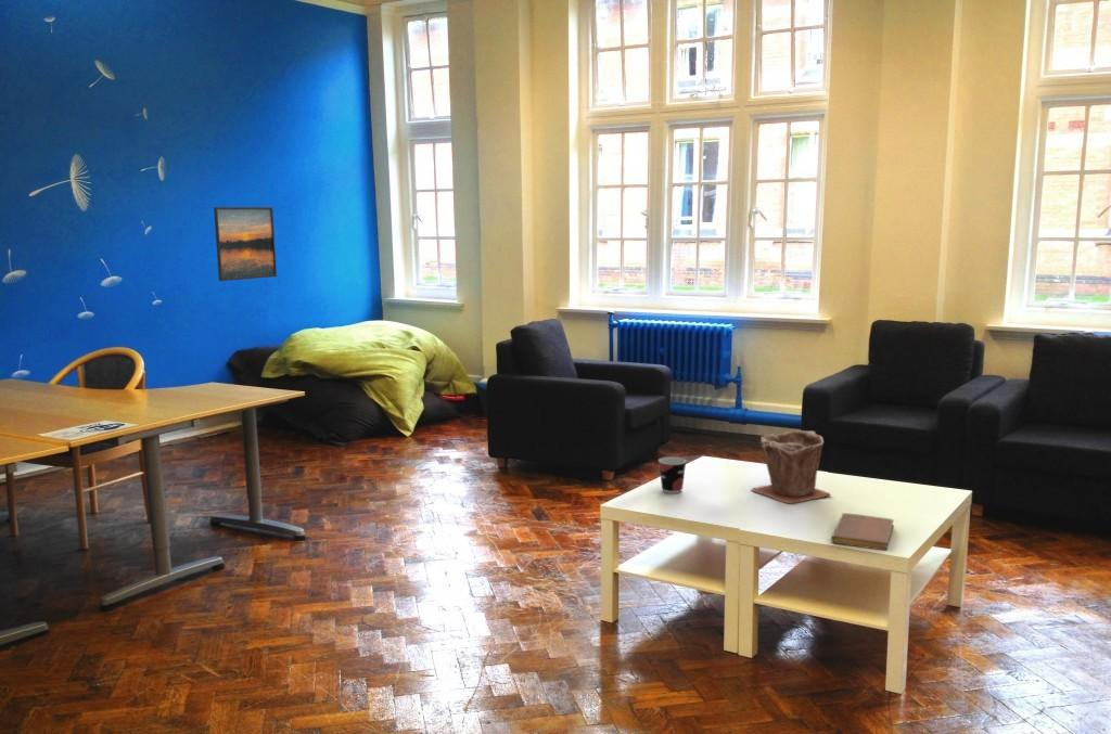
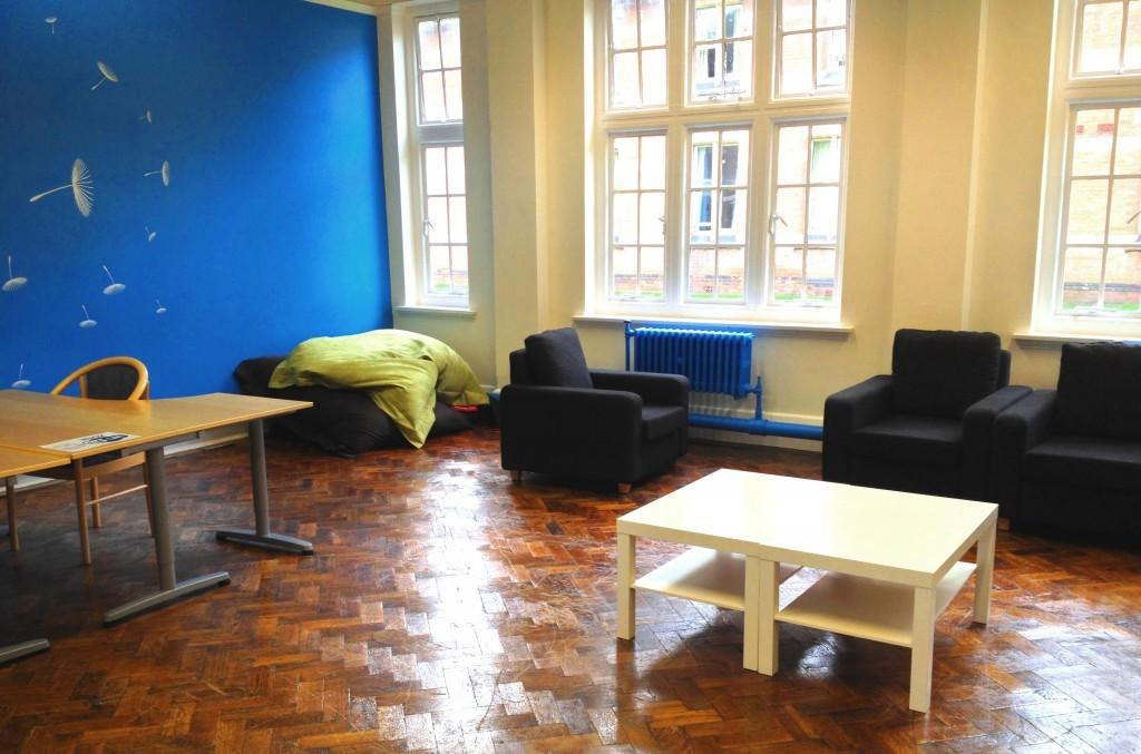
- cup [657,455,688,494]
- plant pot [751,429,832,505]
- notebook [830,512,895,552]
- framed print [213,206,278,282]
